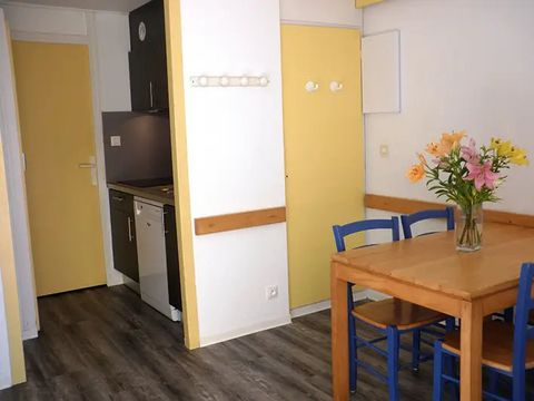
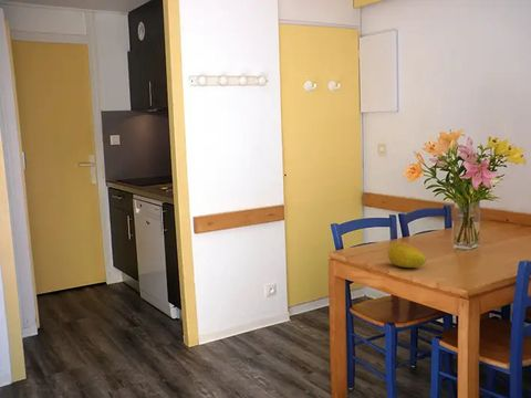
+ fruit [386,241,427,269]
